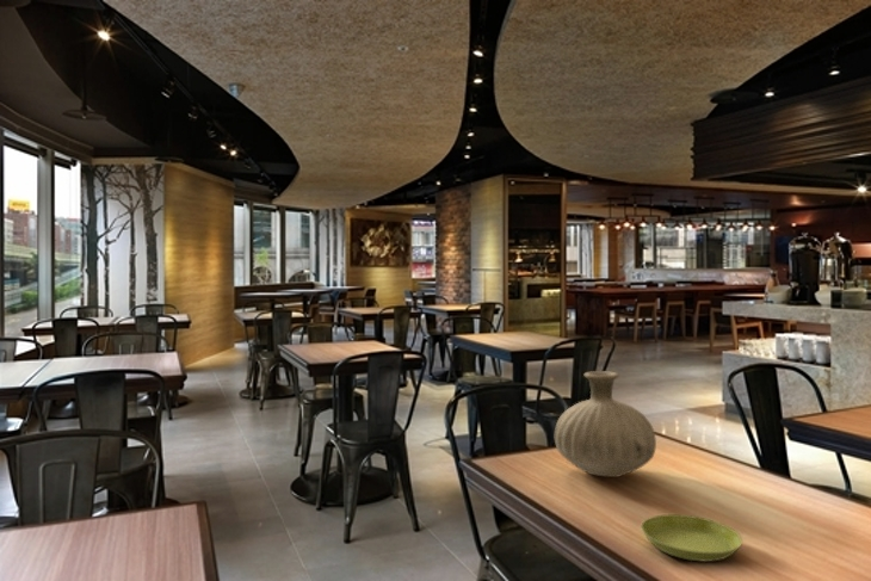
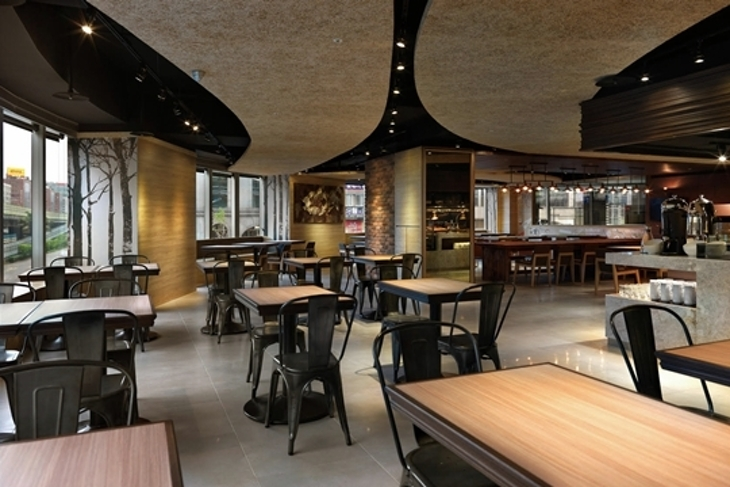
- saucer [640,513,743,563]
- vase [554,370,657,478]
